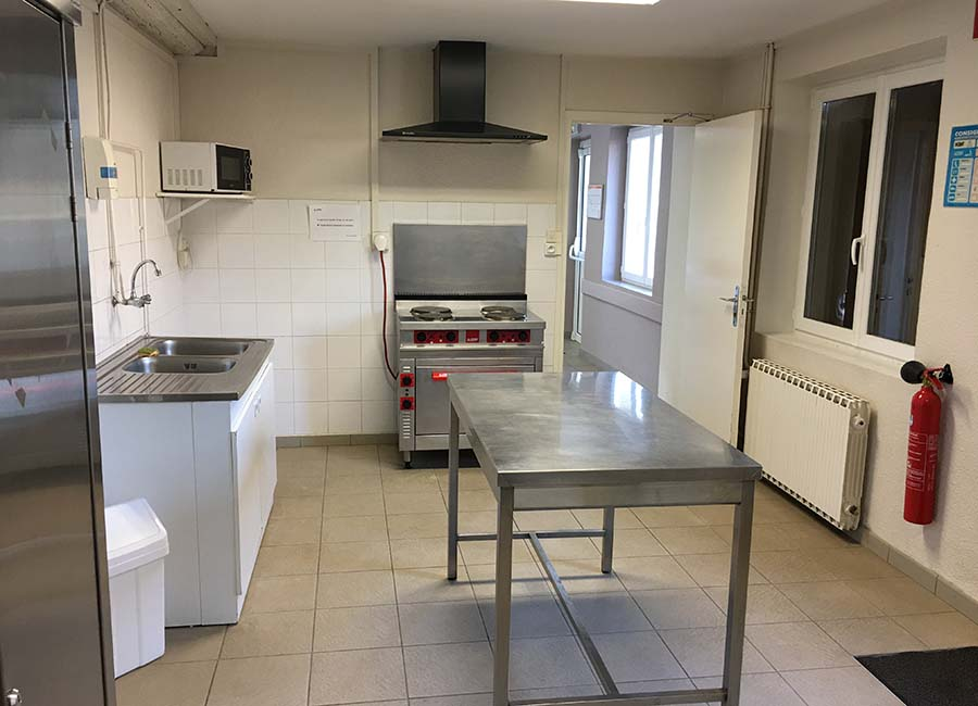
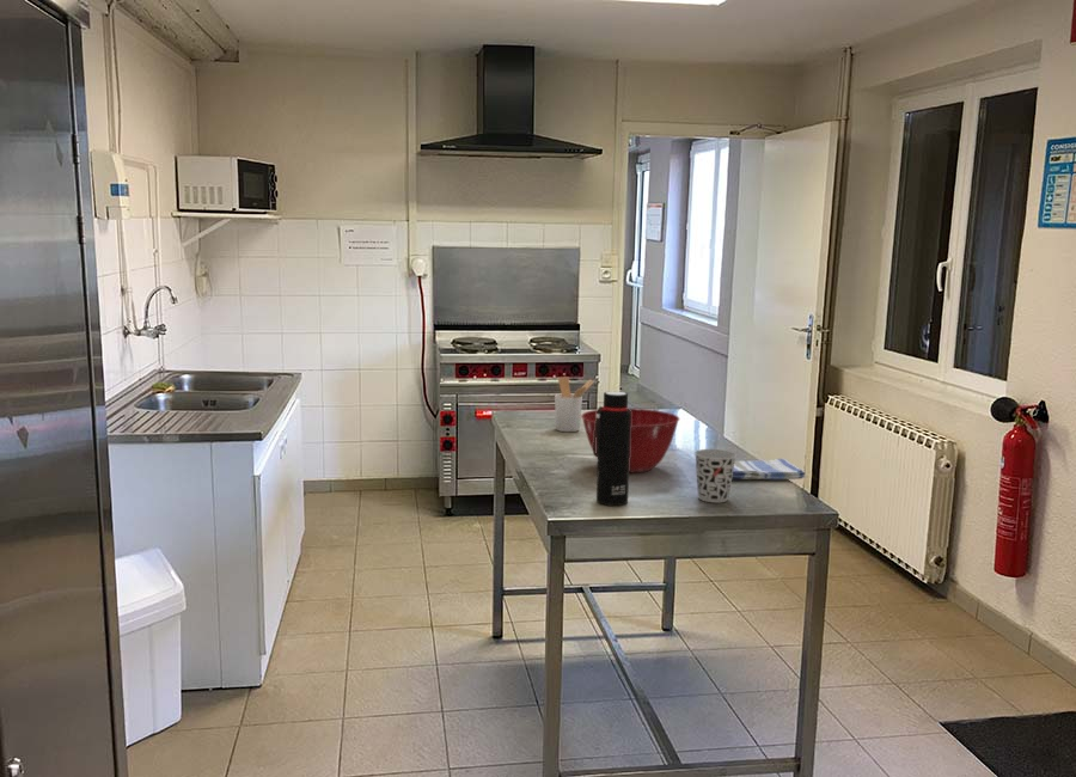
+ cup [693,448,738,503]
+ utensil holder [554,375,595,433]
+ mixing bowl [581,408,680,473]
+ dish towel [732,458,807,481]
+ water bottle [592,391,631,507]
